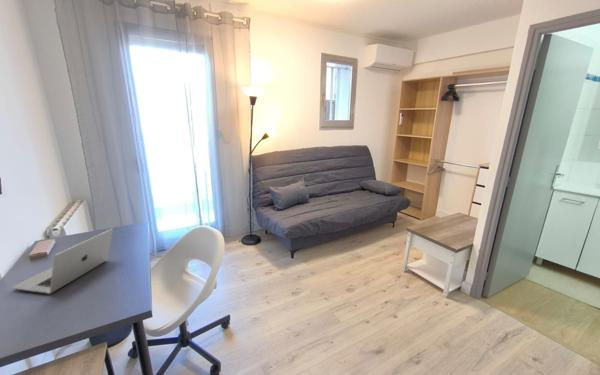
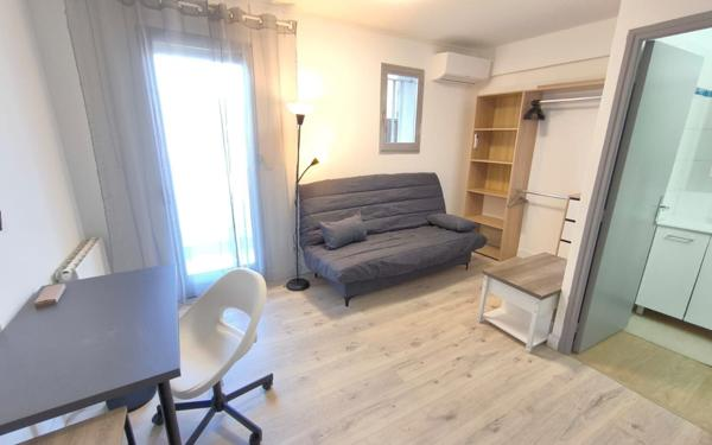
- laptop [11,228,114,295]
